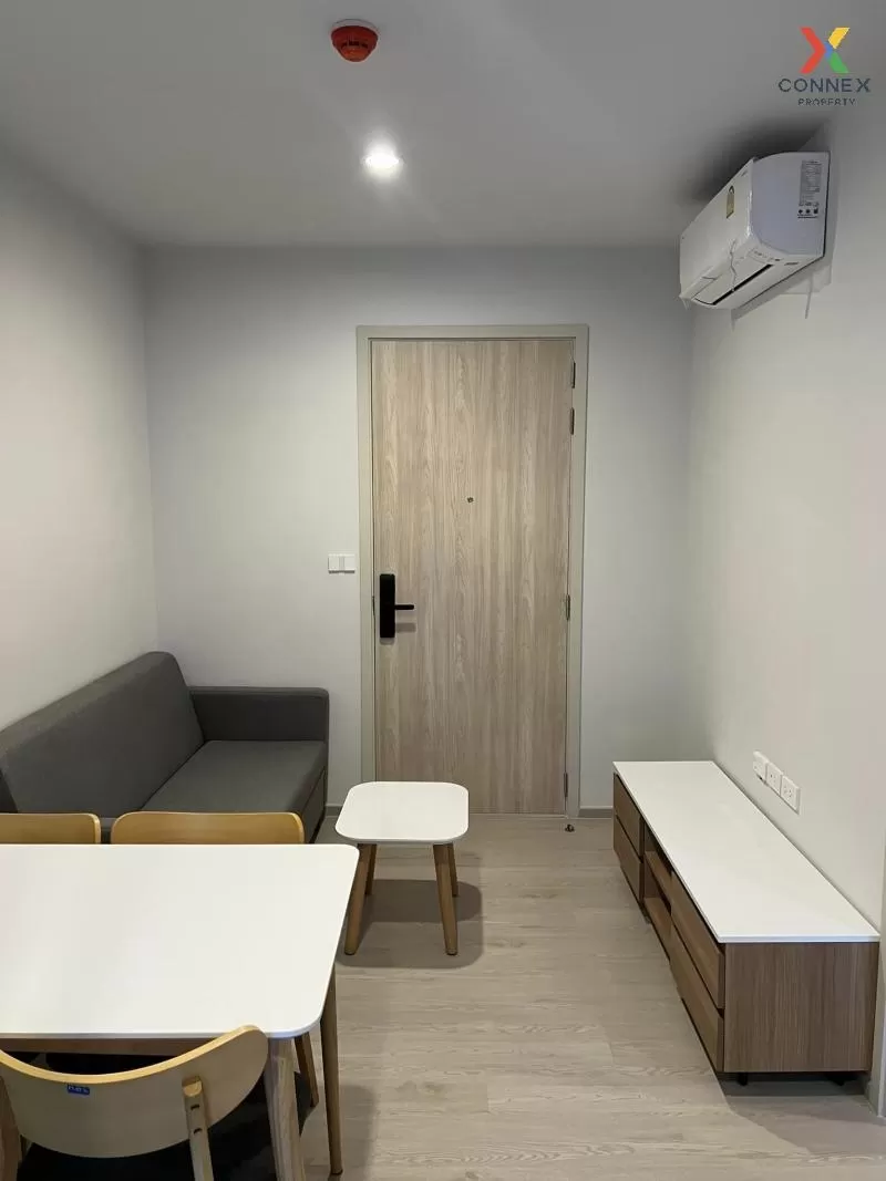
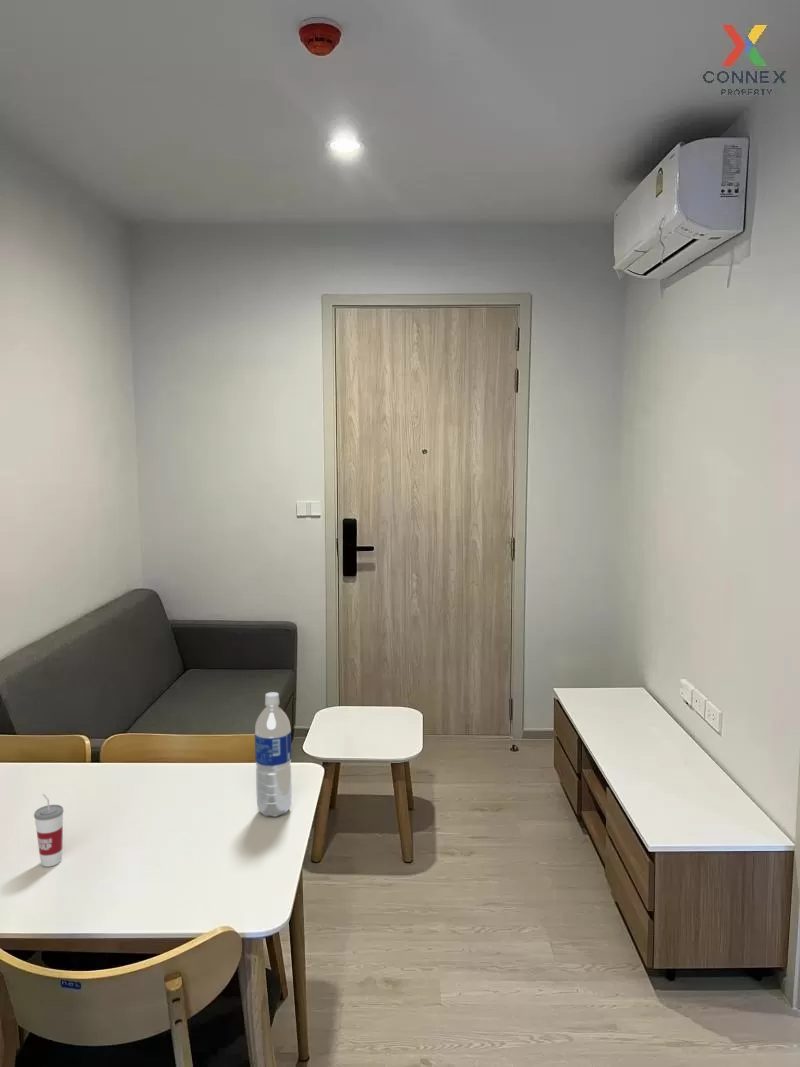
+ water bottle [254,691,292,818]
+ cup [33,793,65,868]
